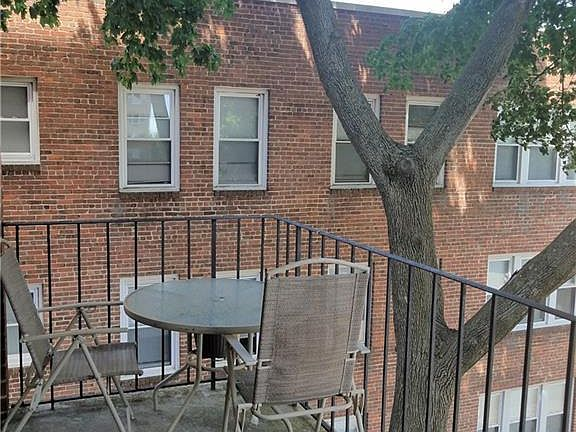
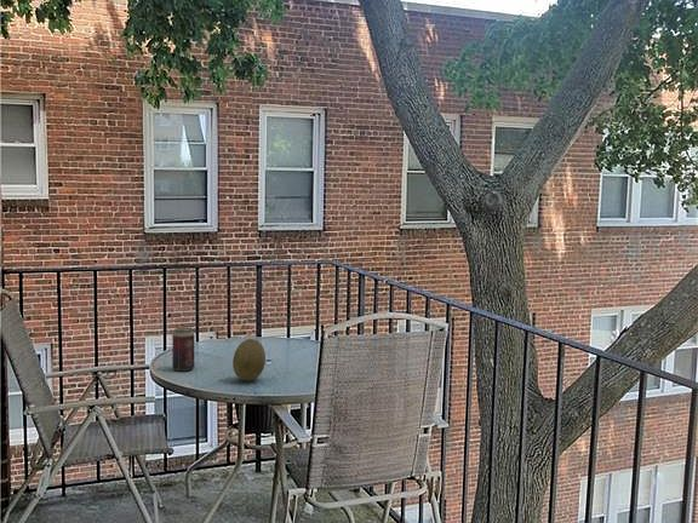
+ fruit [231,338,267,381]
+ beverage can [171,326,196,372]
